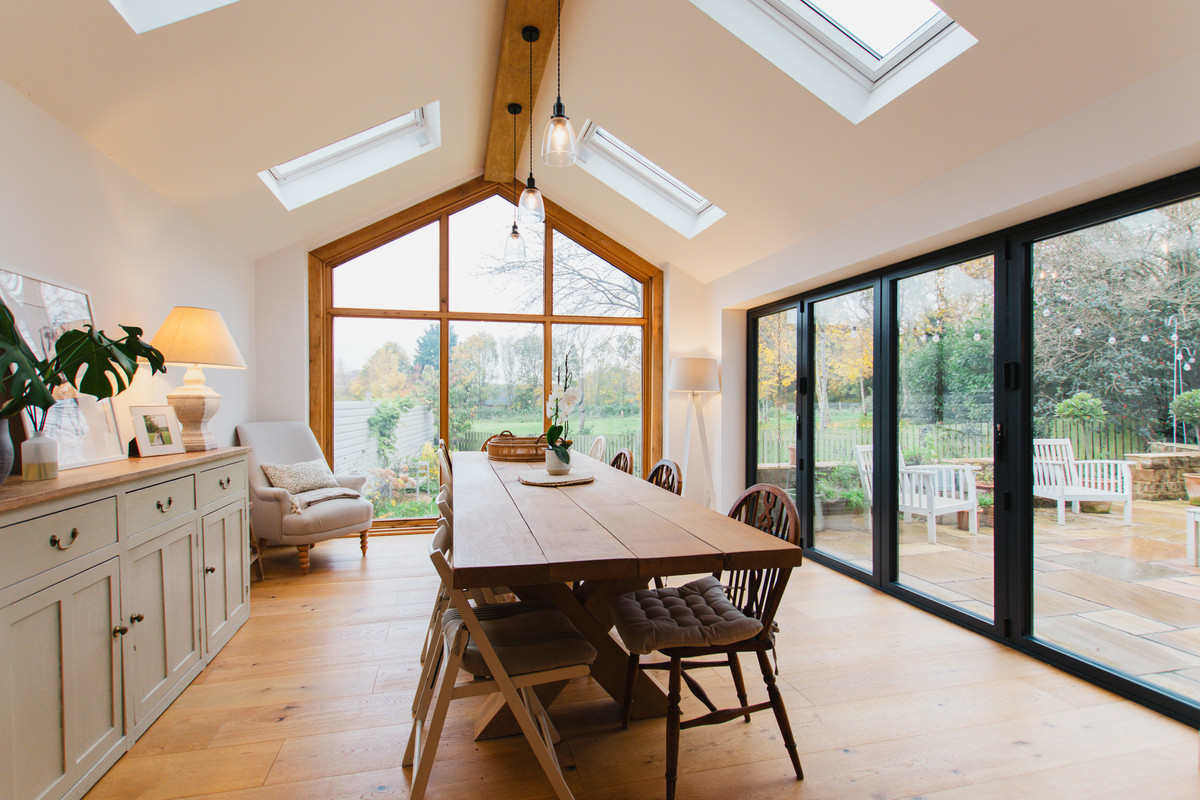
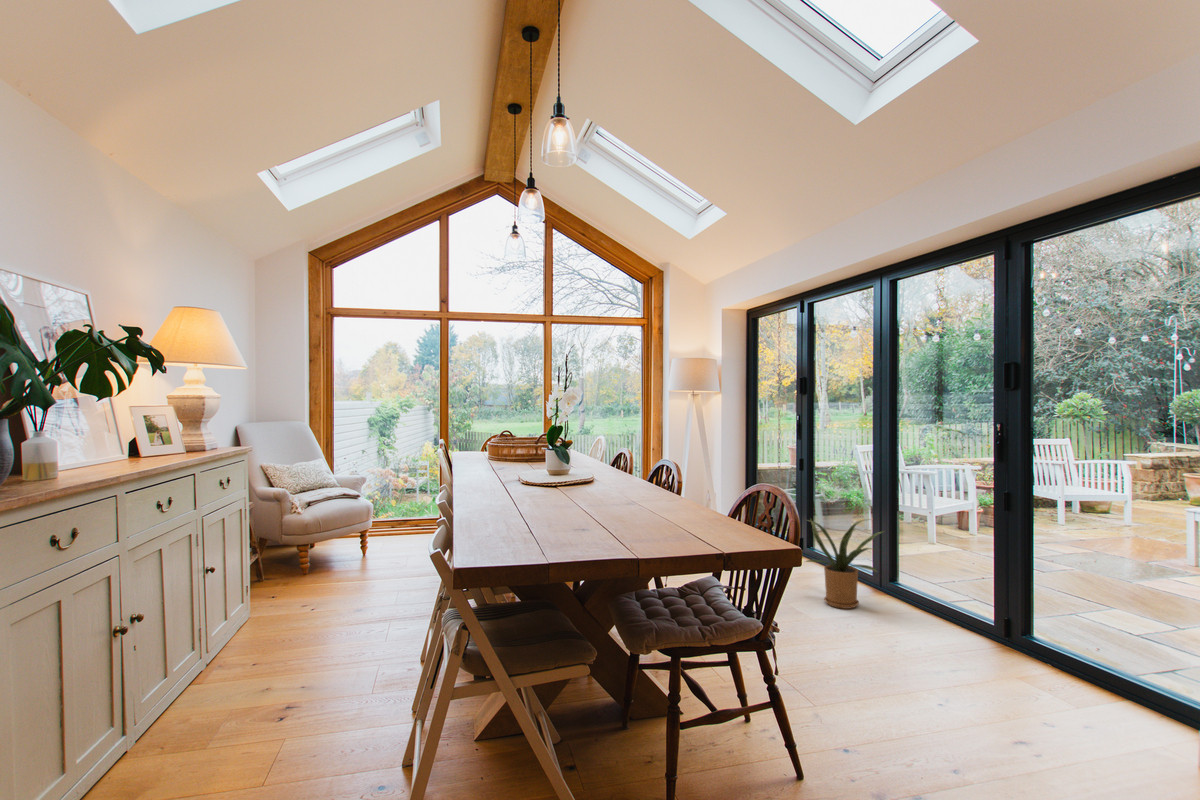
+ house plant [803,517,886,610]
